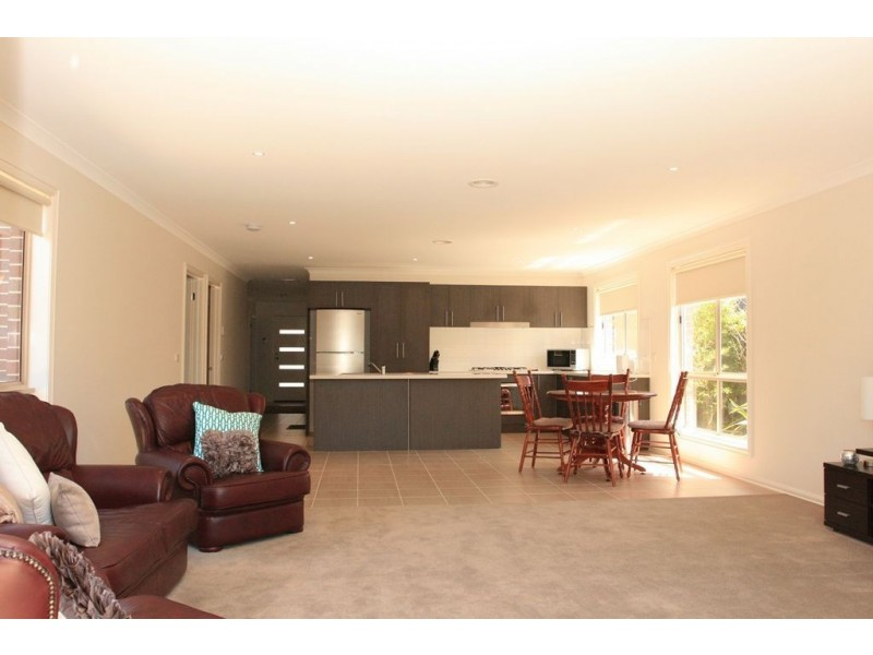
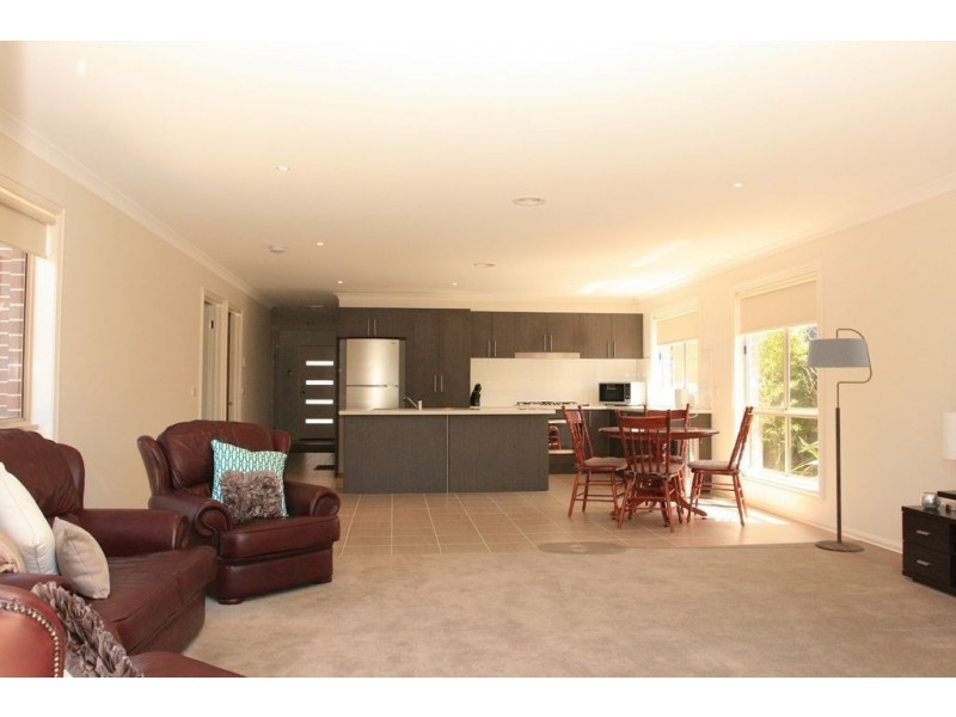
+ floor lamp [805,327,874,553]
